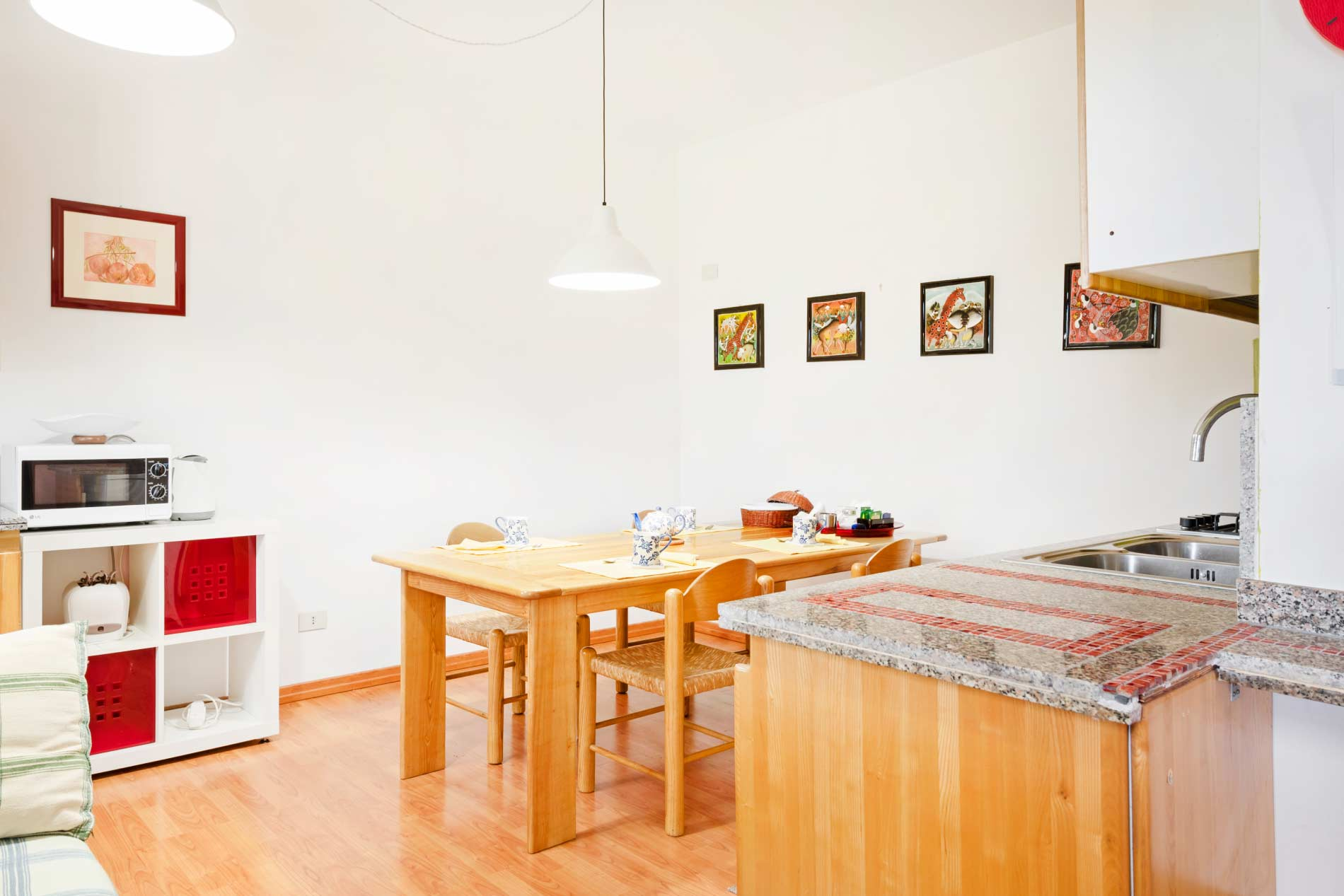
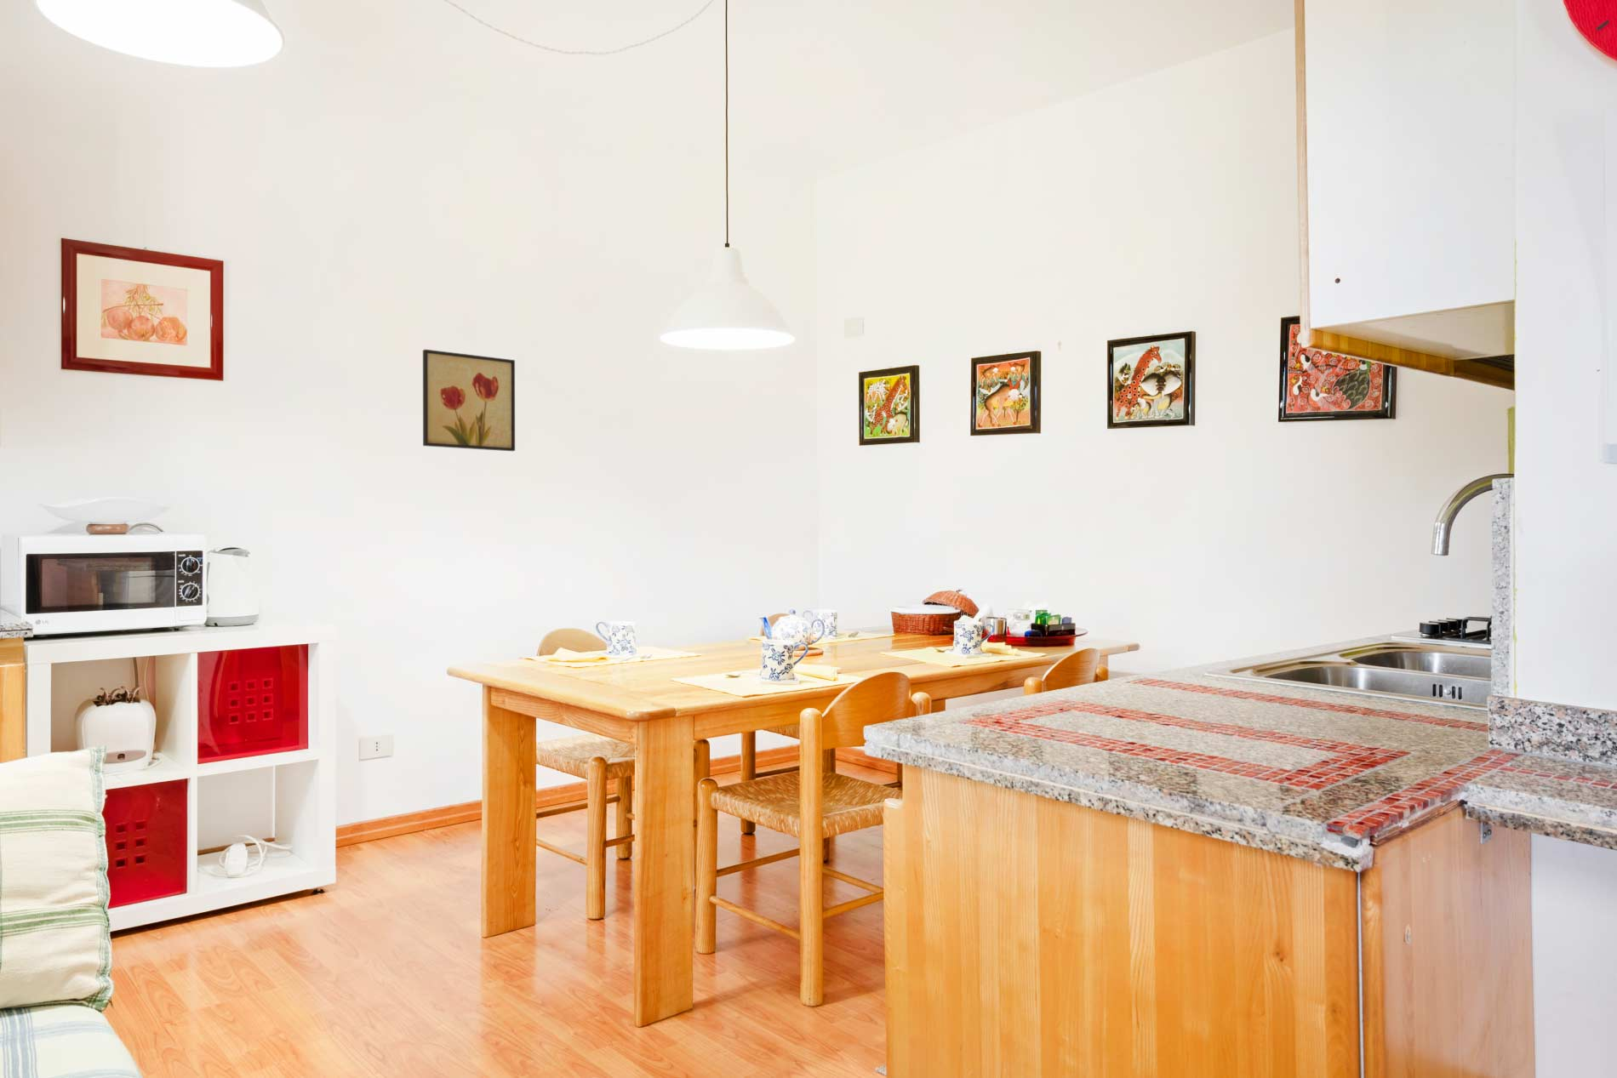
+ wall art [422,349,516,452]
